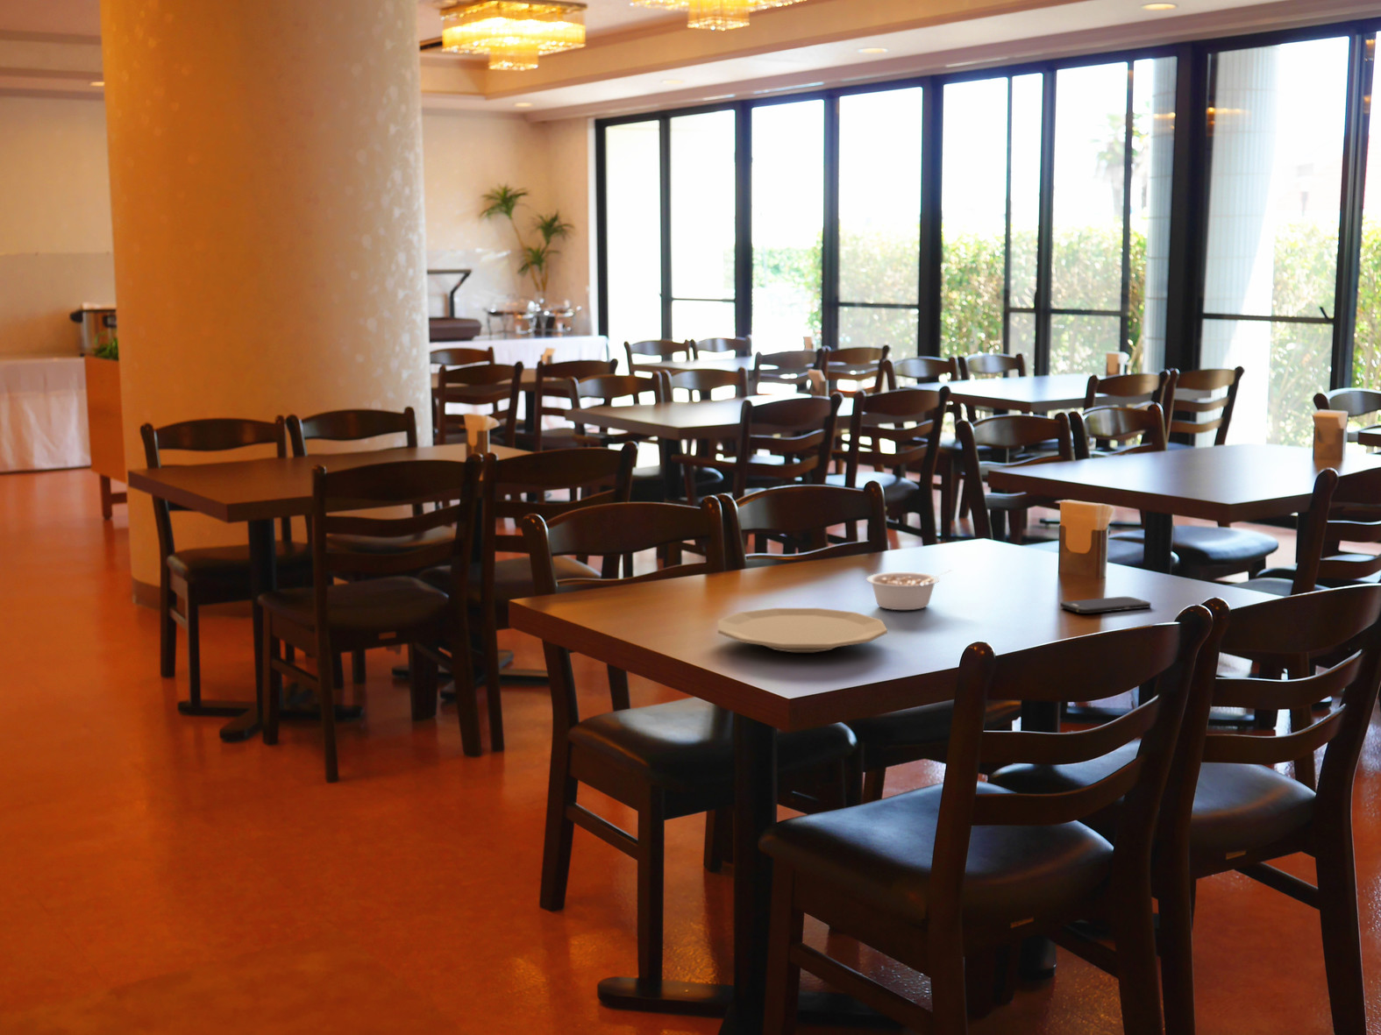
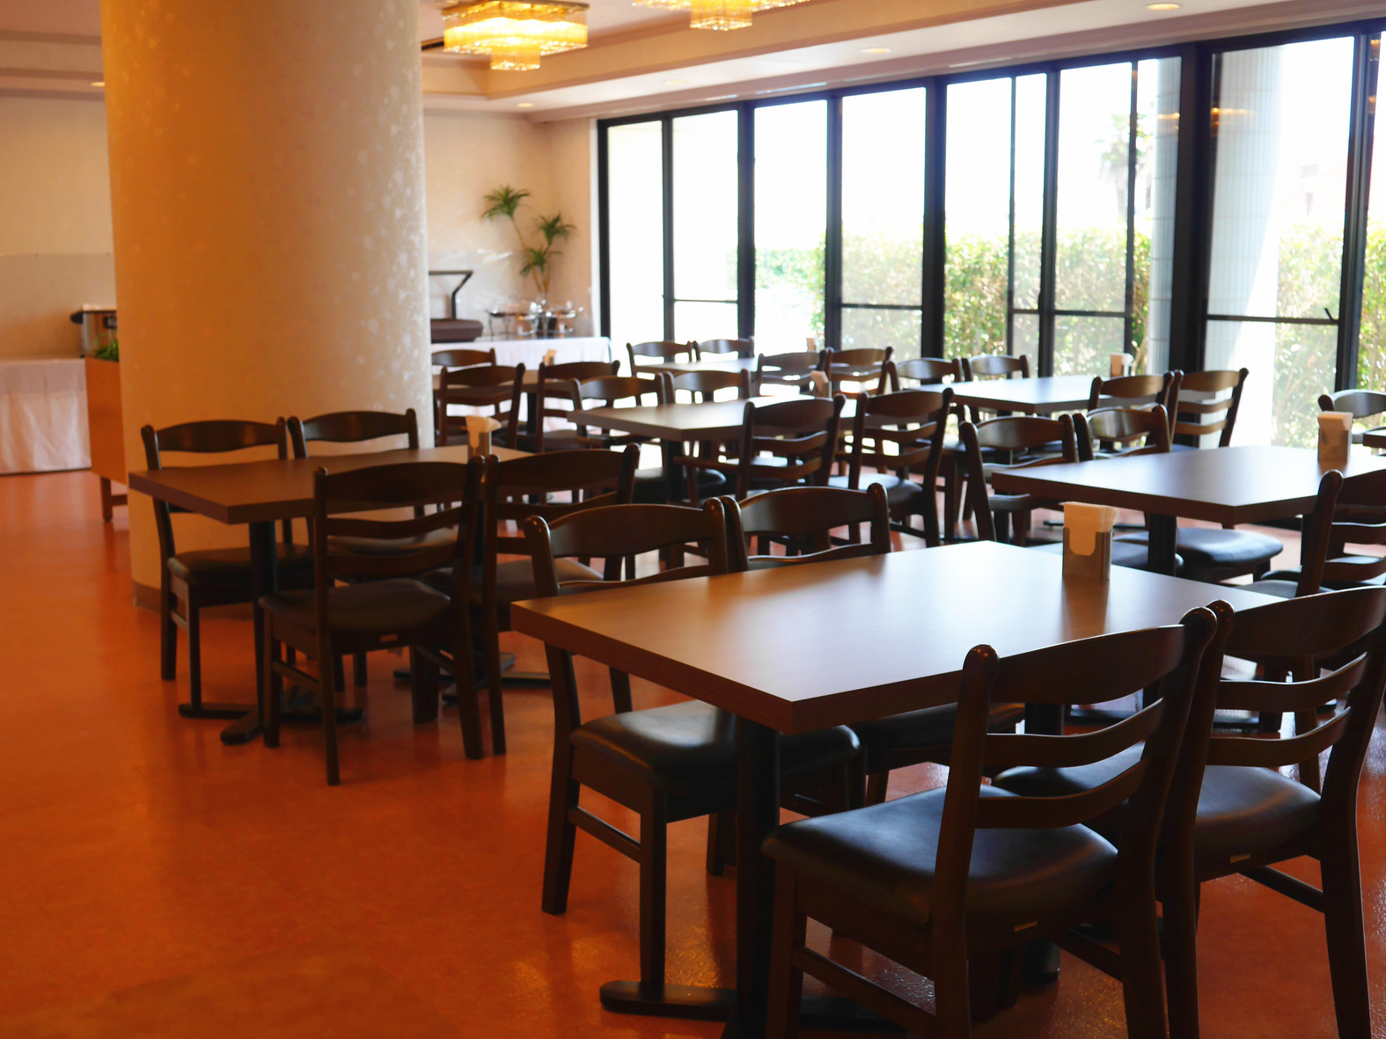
- plate [718,608,888,653]
- legume [867,569,954,611]
- smartphone [1059,596,1153,614]
